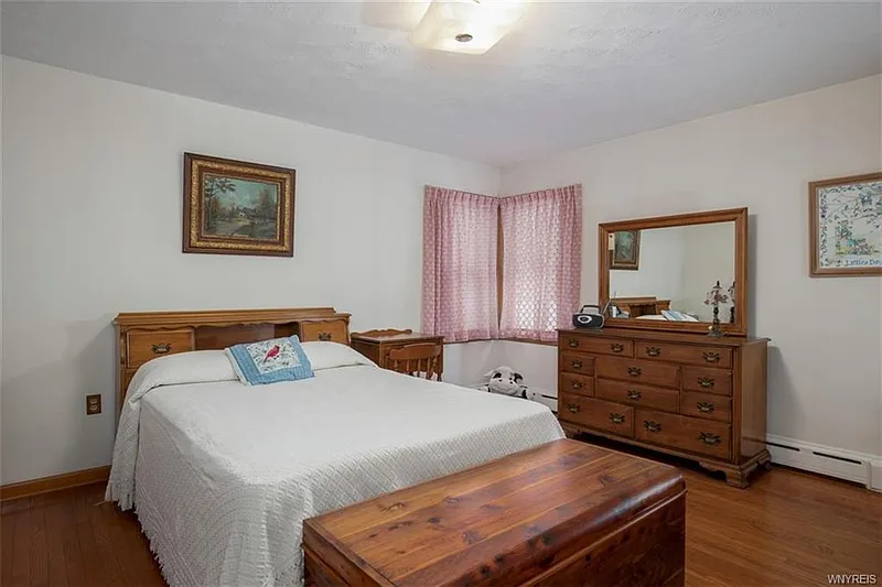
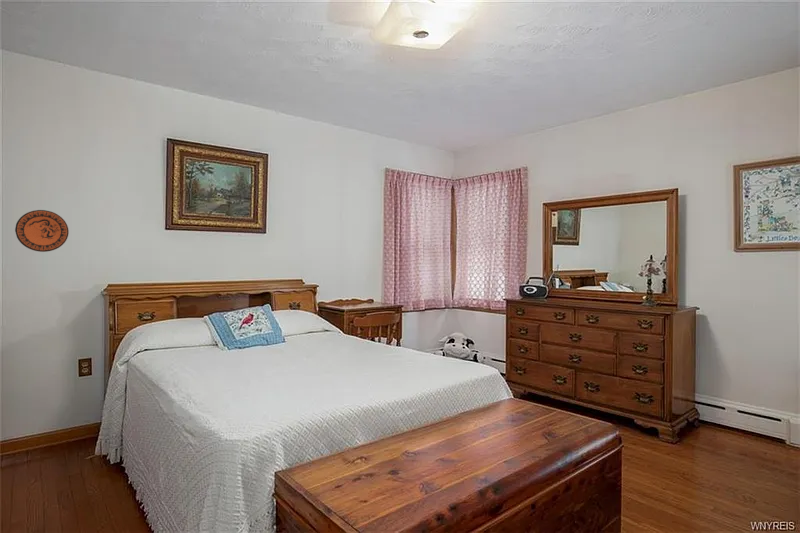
+ decorative plate [14,209,70,253]
